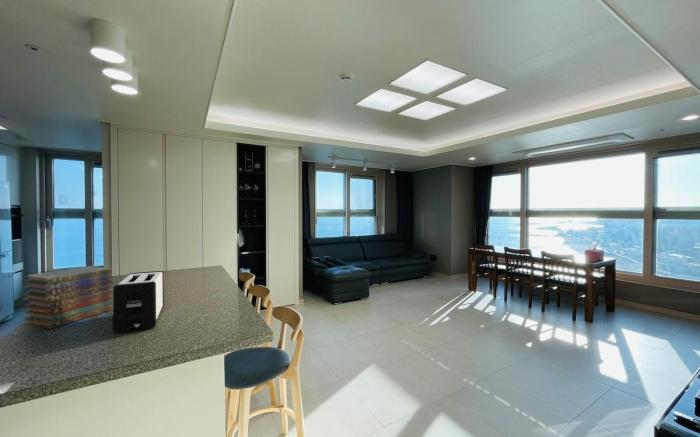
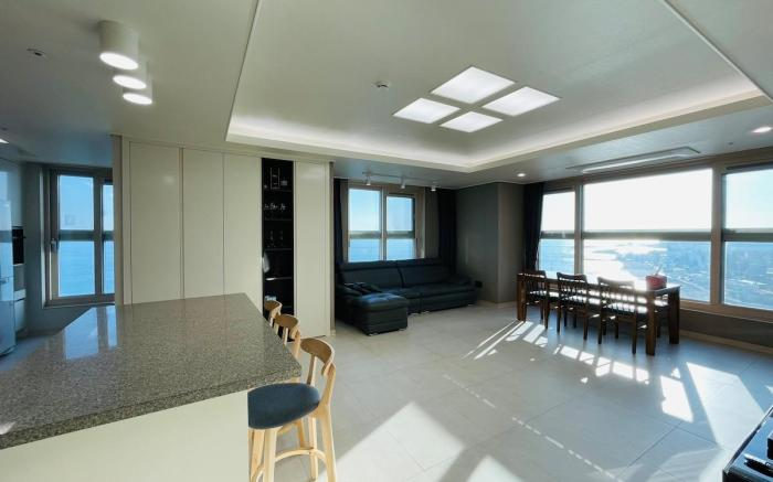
- toaster [111,270,165,334]
- book stack [22,265,114,330]
